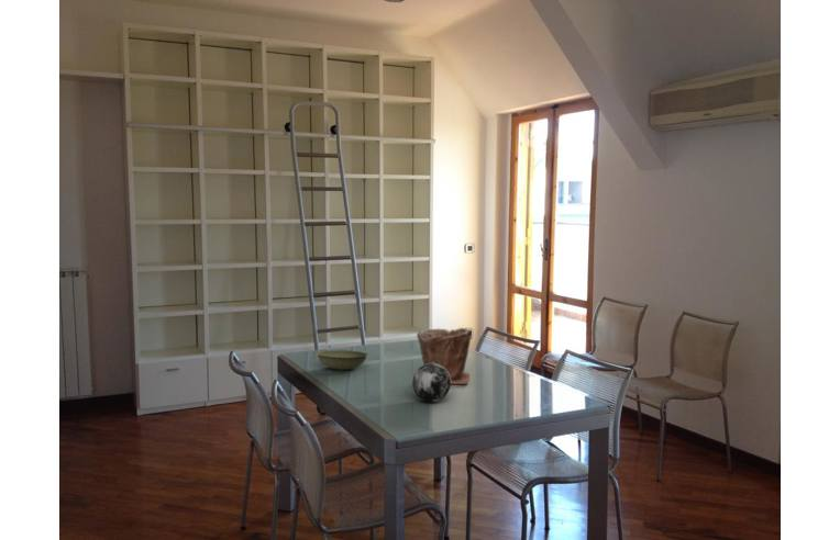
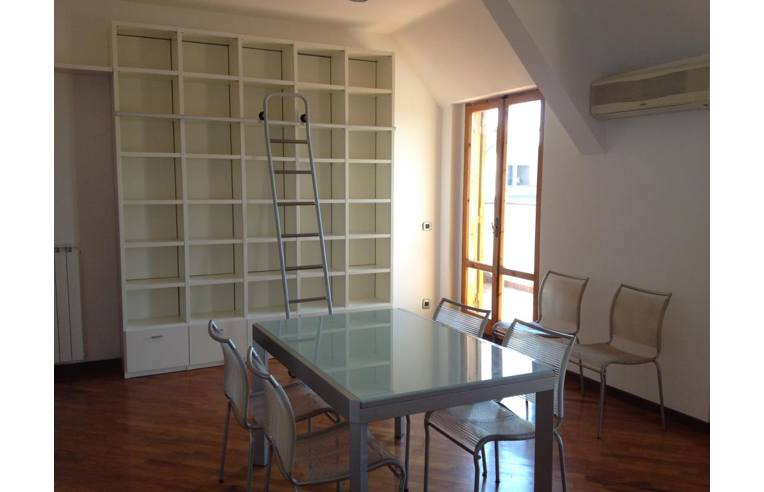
- plant pot [416,327,473,385]
- decorative orb [411,363,452,403]
- bowl [314,349,369,371]
